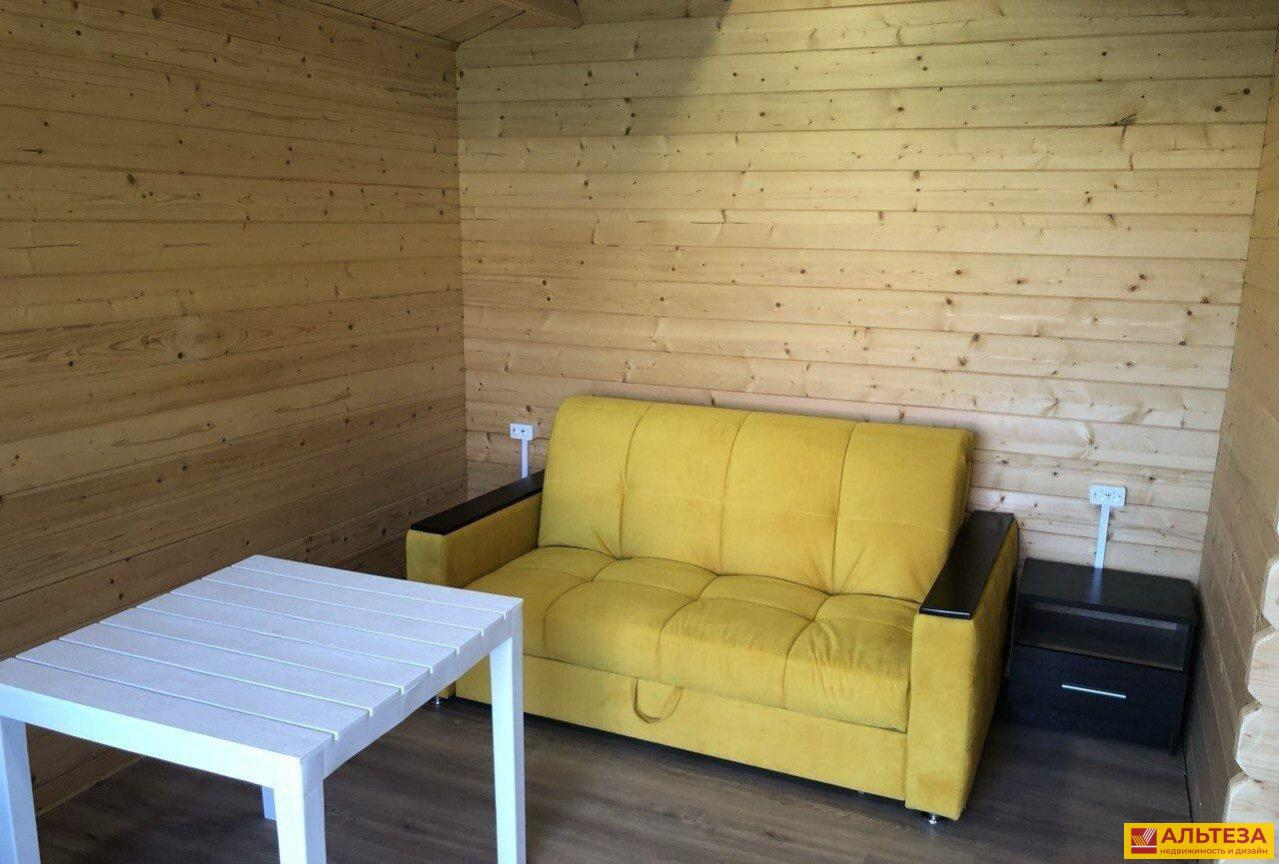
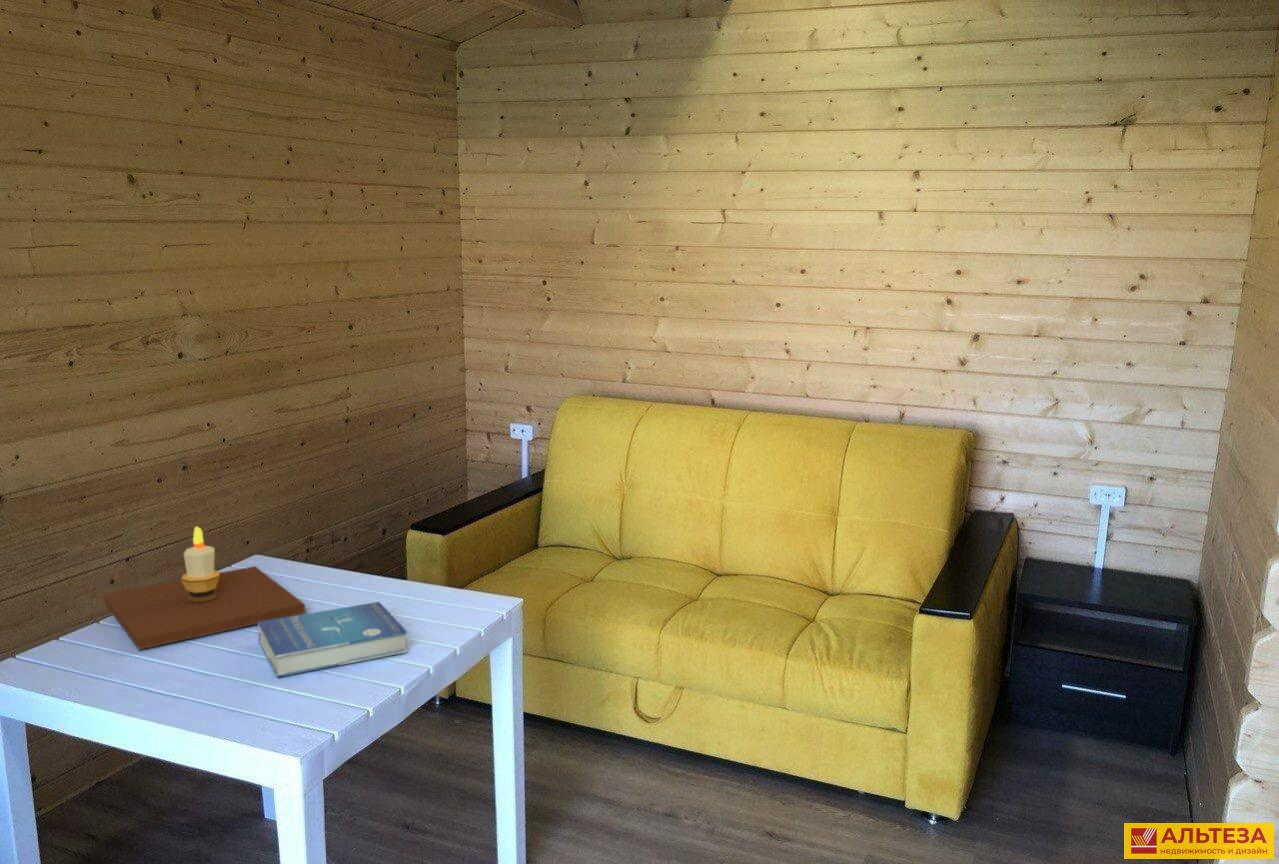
+ book [257,601,409,678]
+ candle [102,526,306,650]
